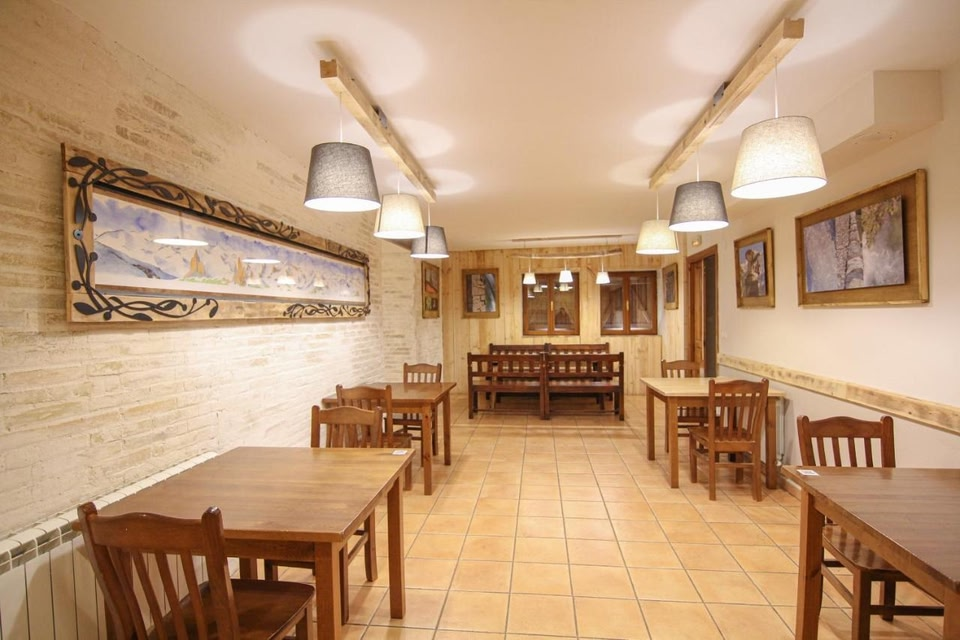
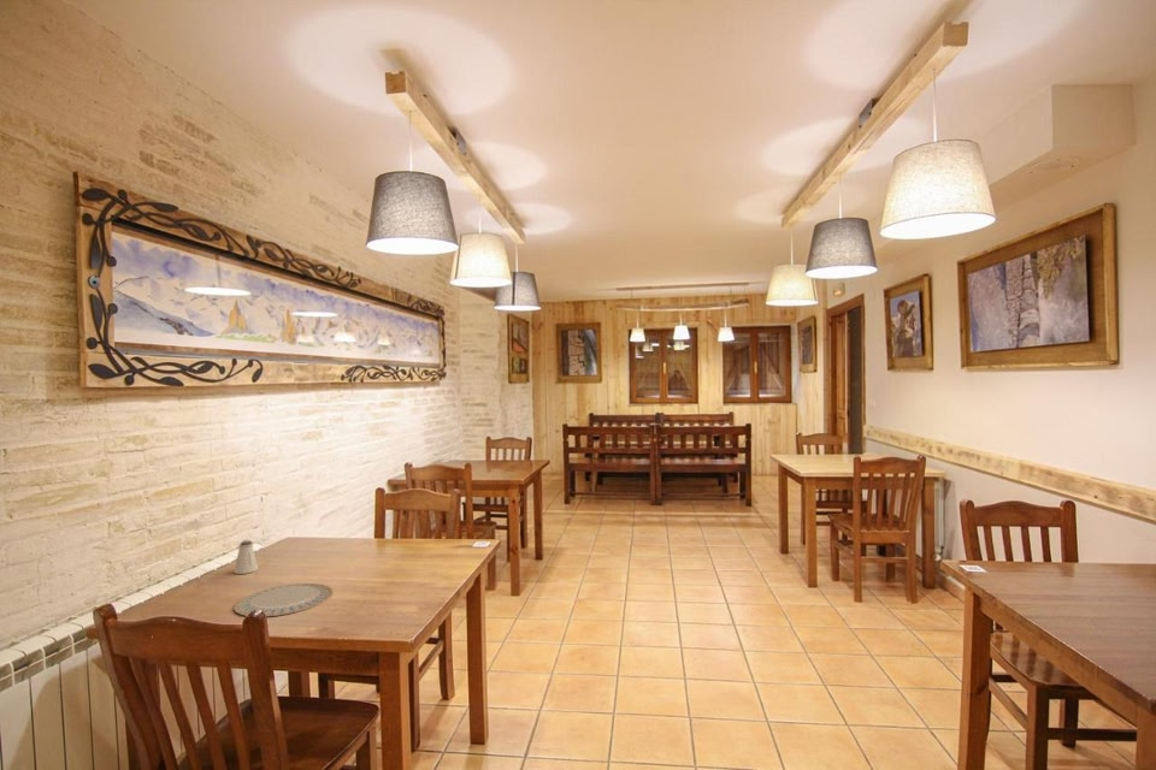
+ saltshaker [232,540,259,575]
+ chinaware [232,582,335,617]
